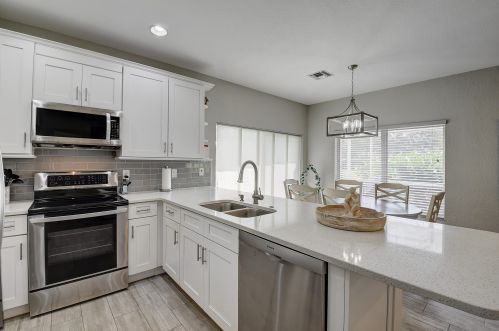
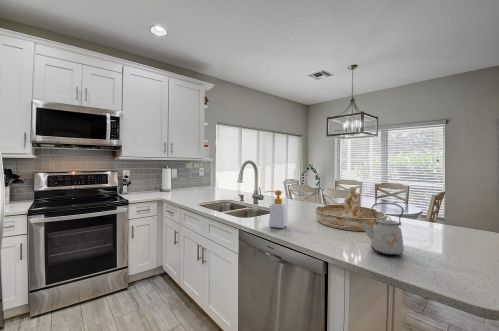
+ kettle [358,202,405,256]
+ soap bottle [265,189,288,229]
